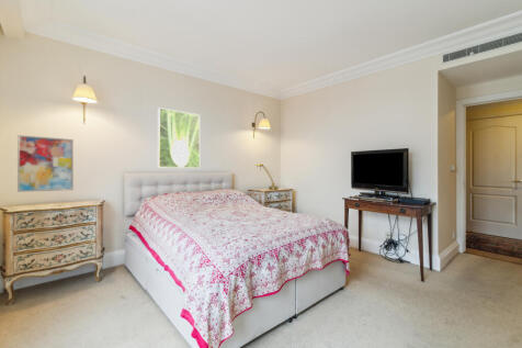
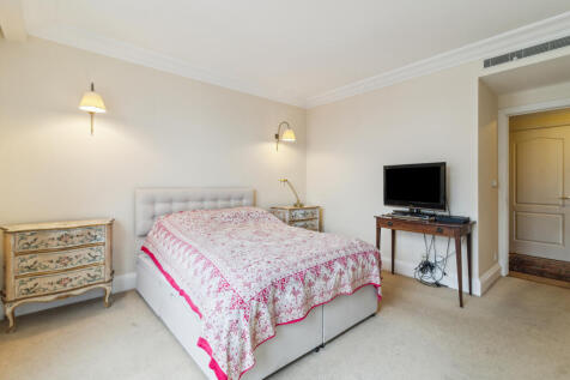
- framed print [157,106,201,169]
- wall art [16,134,75,193]
